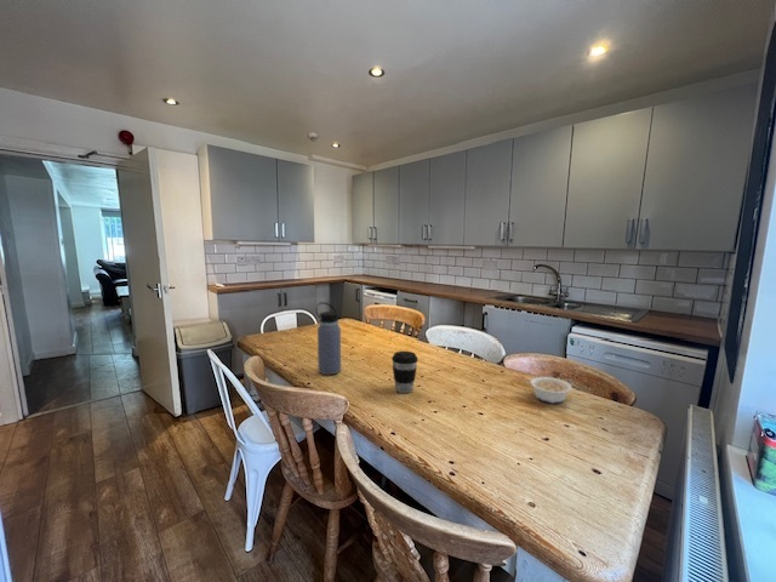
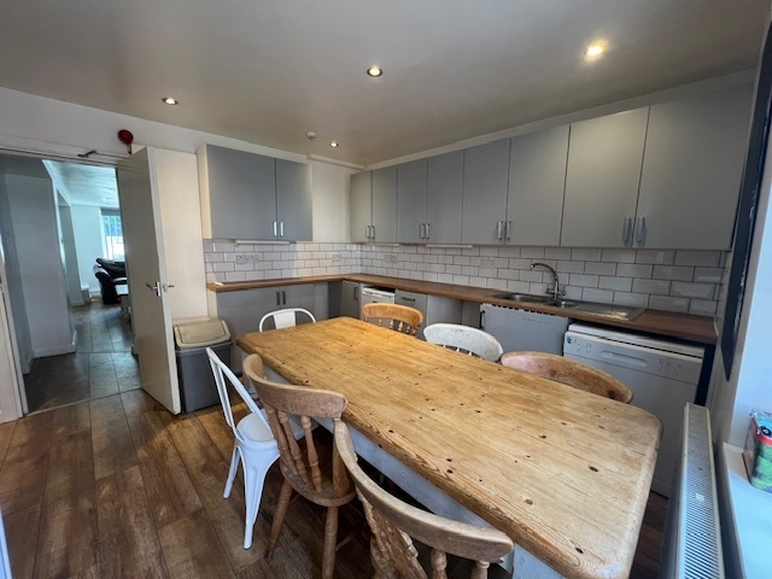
- water bottle [315,301,342,376]
- coffee cup [390,350,420,394]
- legume [521,376,574,404]
